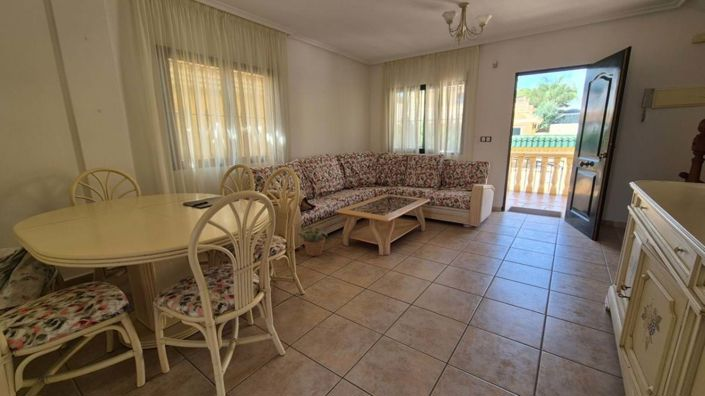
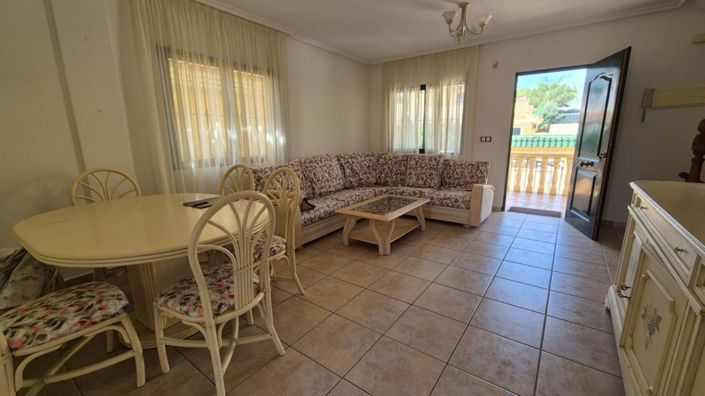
- potted plant [297,220,329,257]
